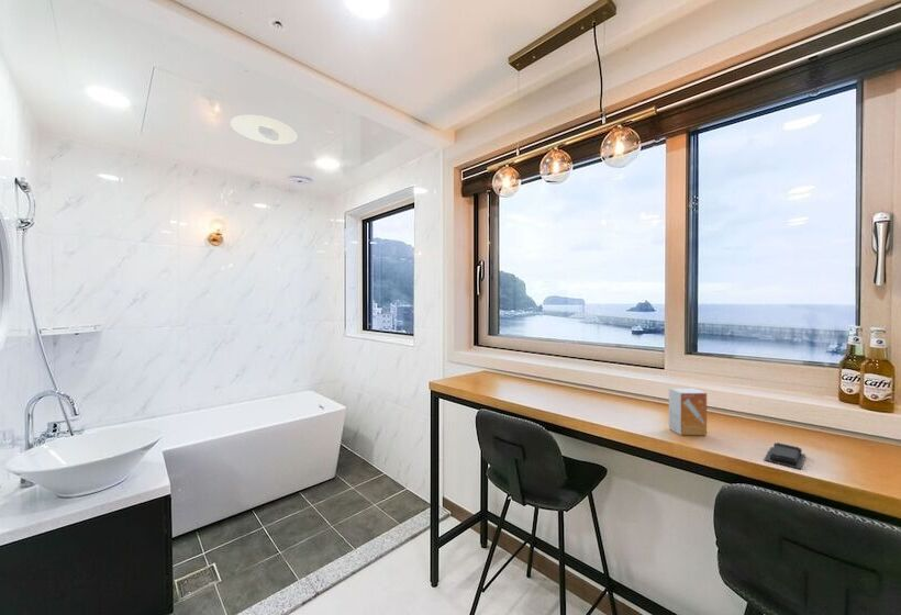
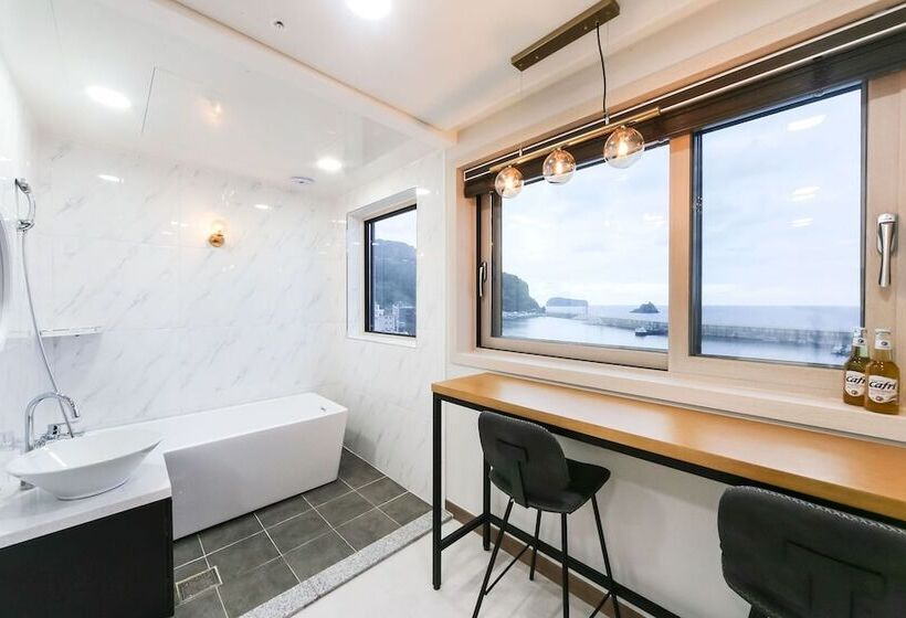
- small box [668,388,708,436]
- soap bar [763,441,807,470]
- recessed light [230,114,299,146]
